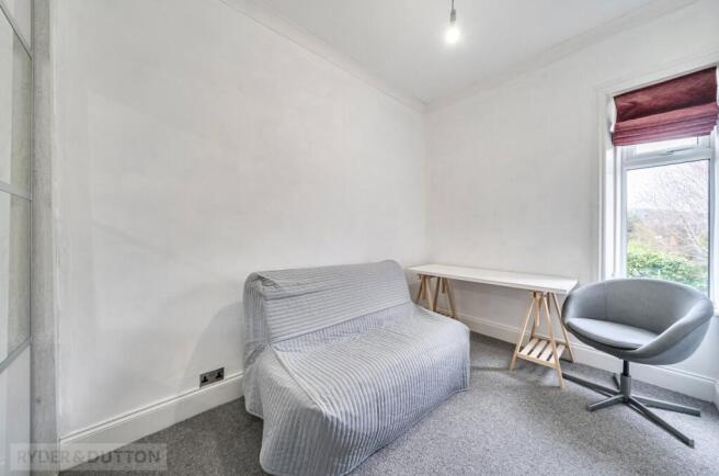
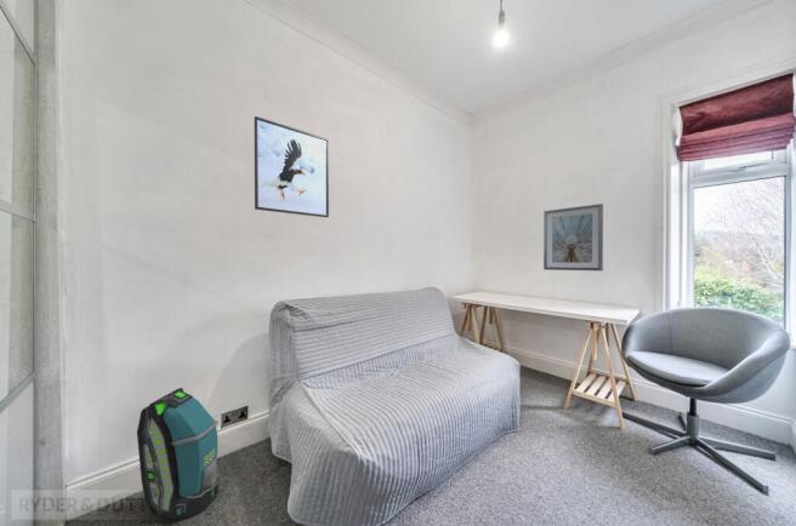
+ backpack [136,387,221,521]
+ picture frame [542,202,604,271]
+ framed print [254,115,330,218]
